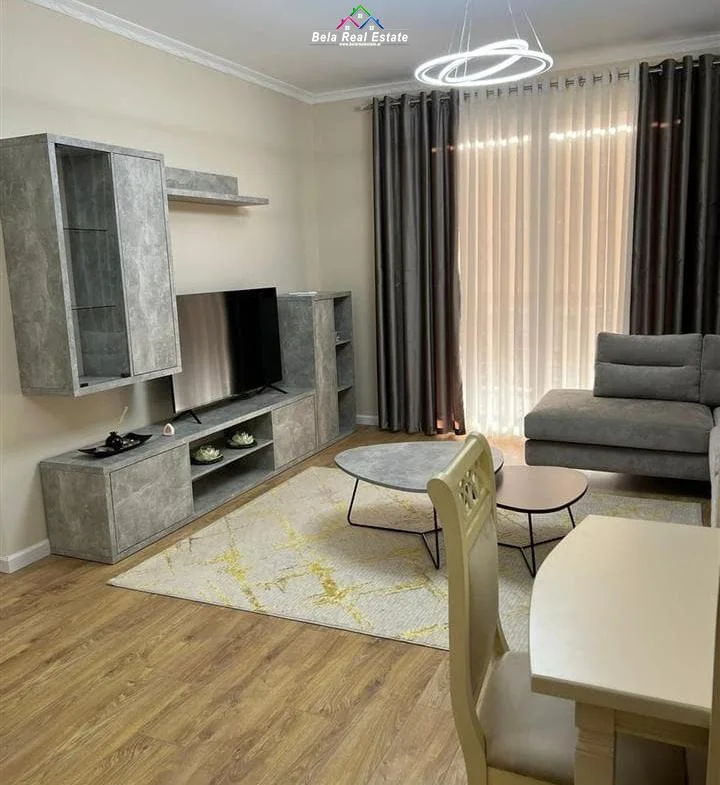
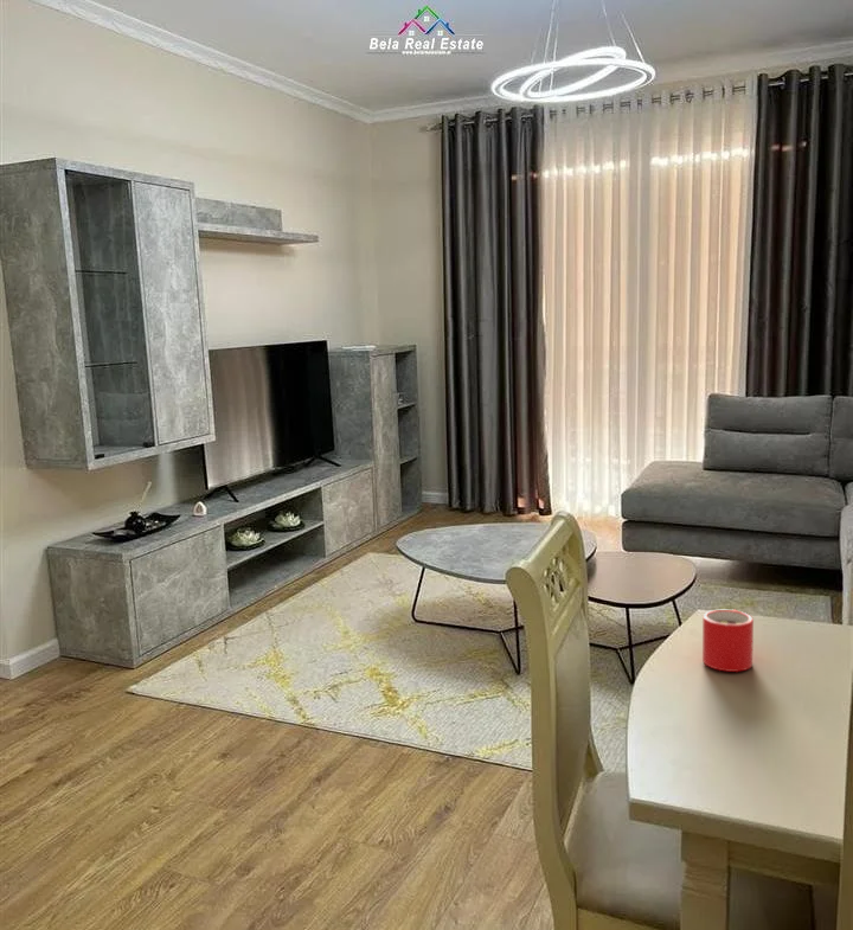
+ mug [701,608,755,673]
